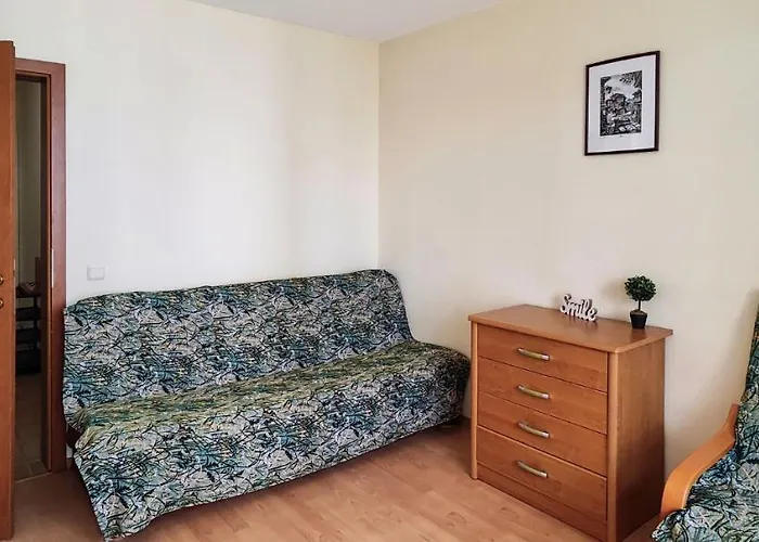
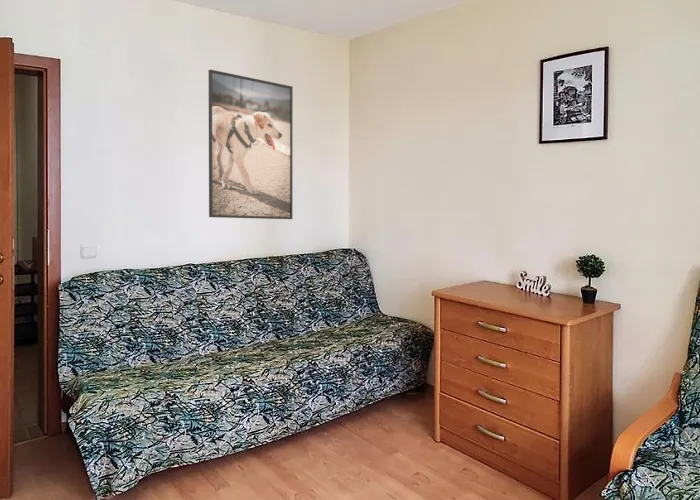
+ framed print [208,69,294,220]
